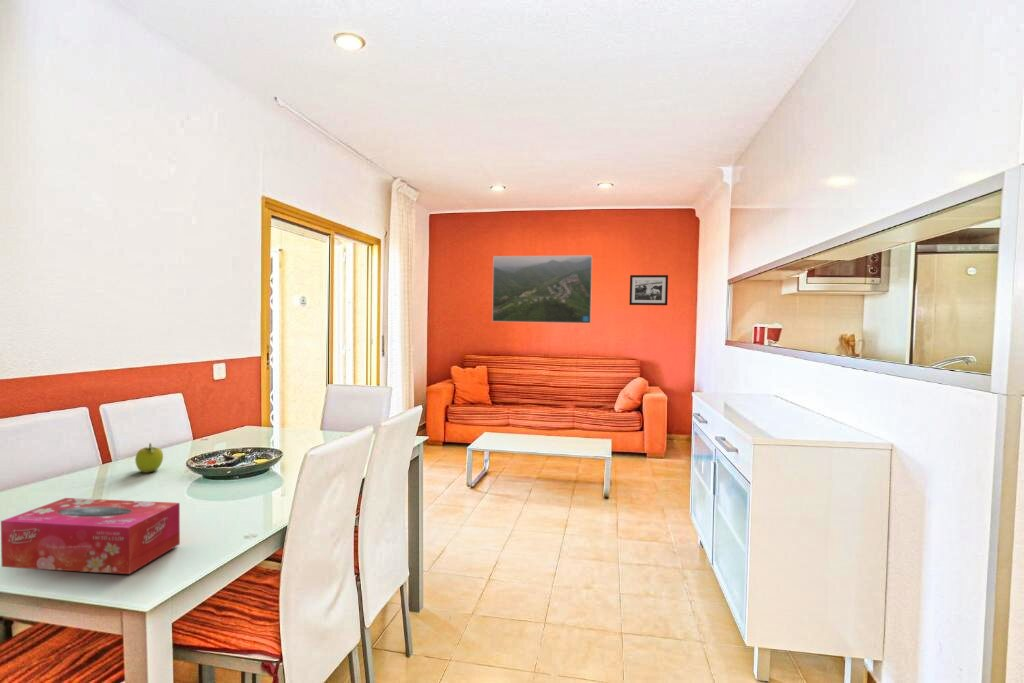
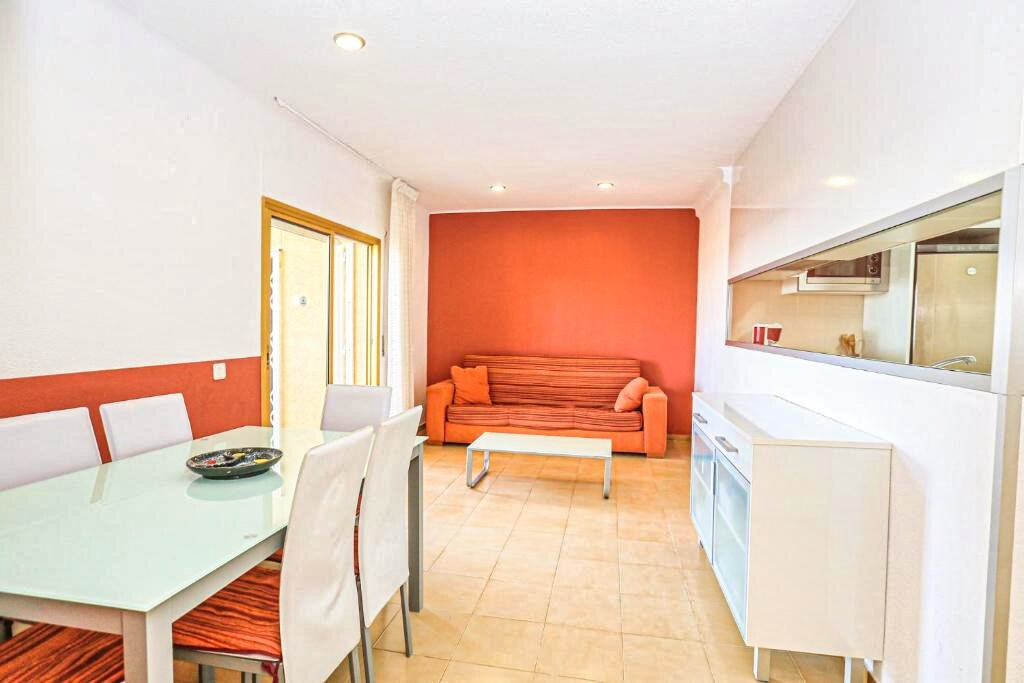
- tissue box [0,497,181,575]
- fruit [134,442,164,474]
- picture frame [628,274,669,306]
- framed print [491,254,593,324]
